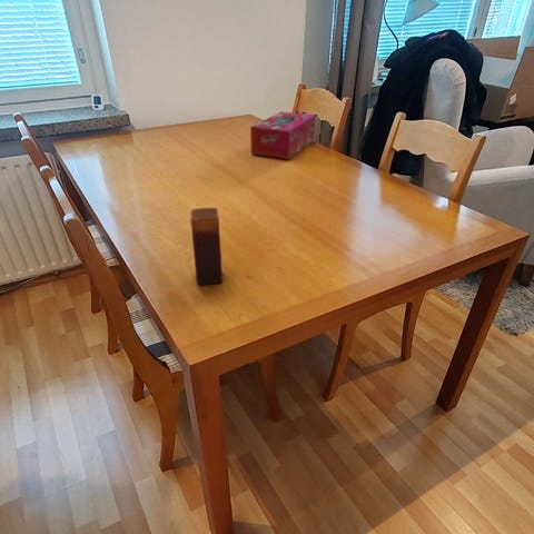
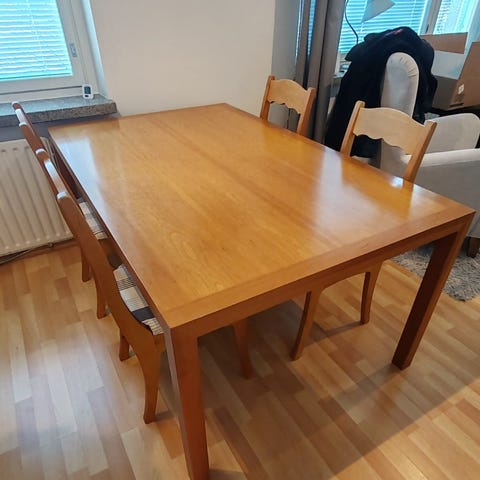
- candle [189,207,224,286]
- tissue box [249,110,317,160]
